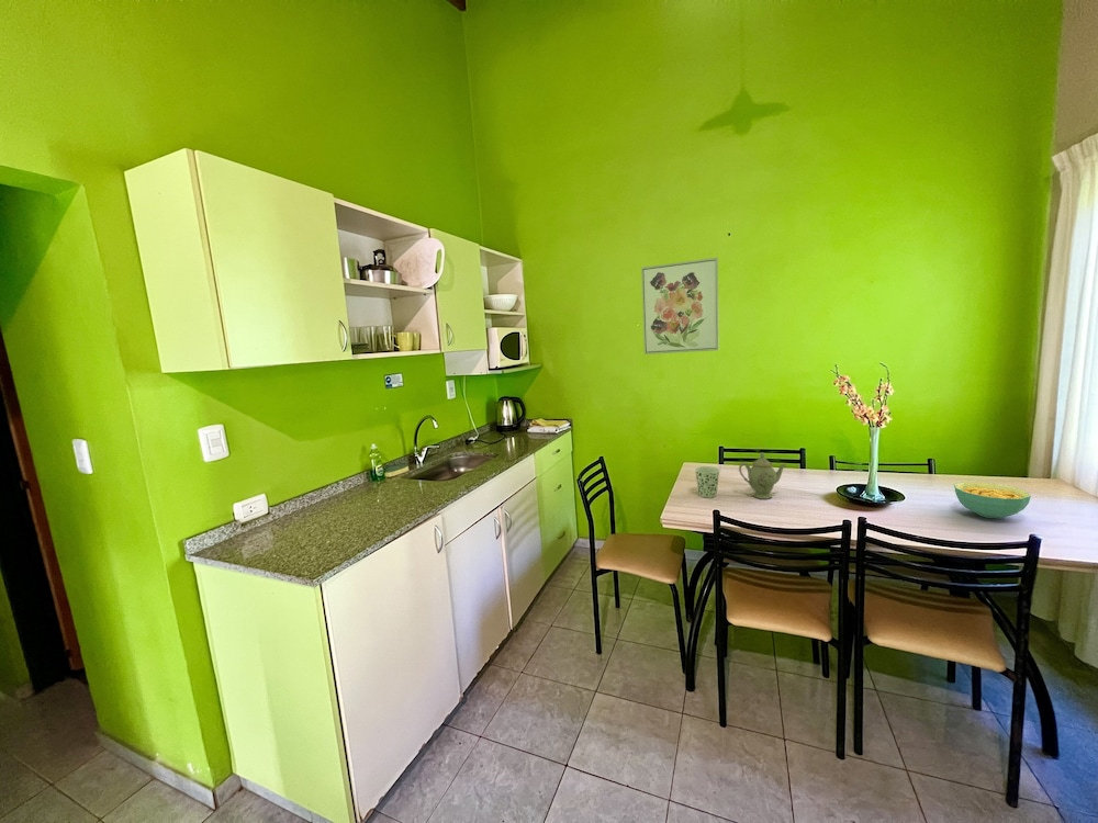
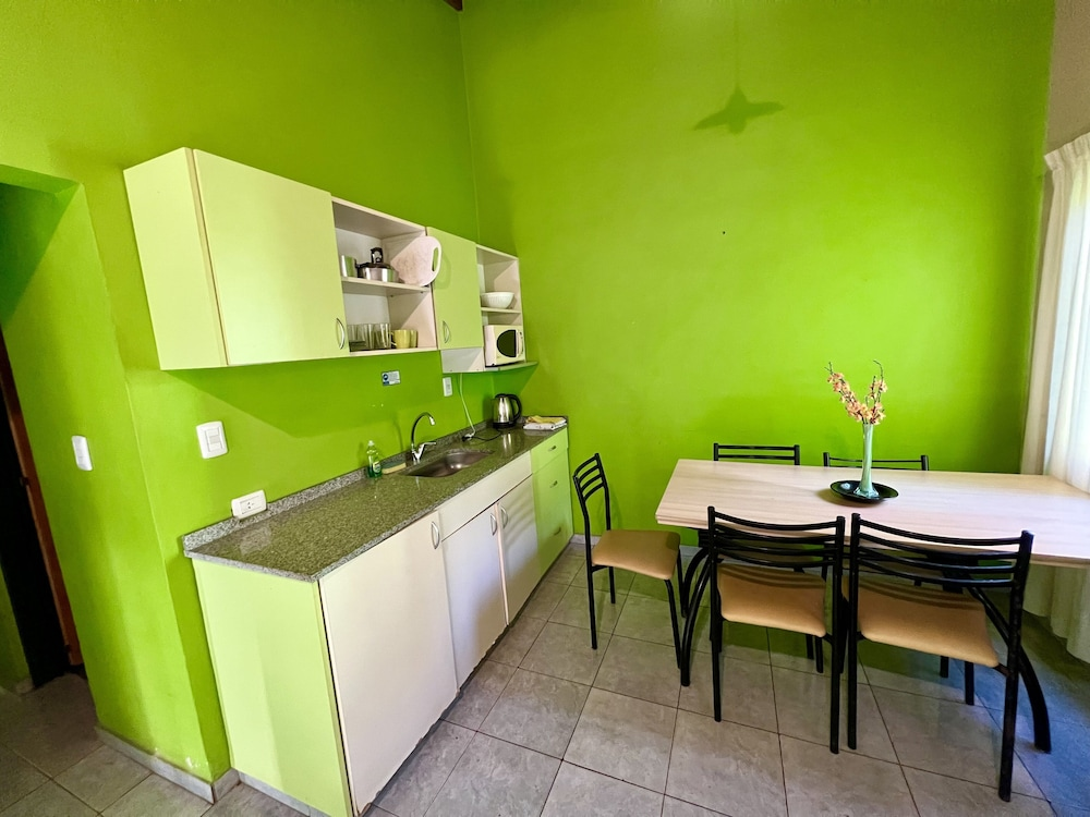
- cup [694,465,721,498]
- wall art [640,257,720,356]
- cereal bowl [953,481,1032,519]
- chinaware [738,451,788,500]
